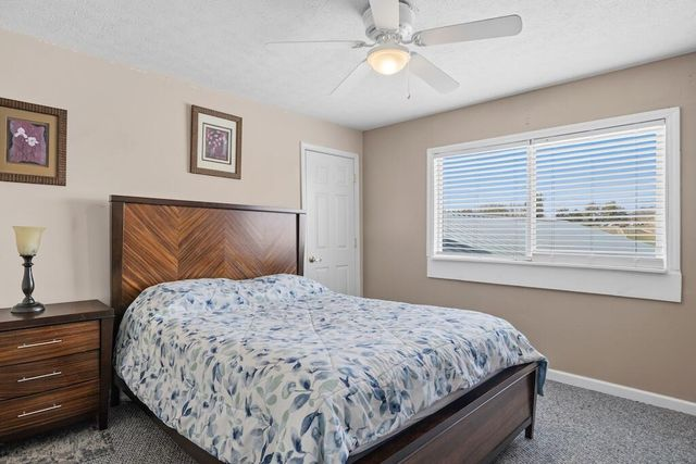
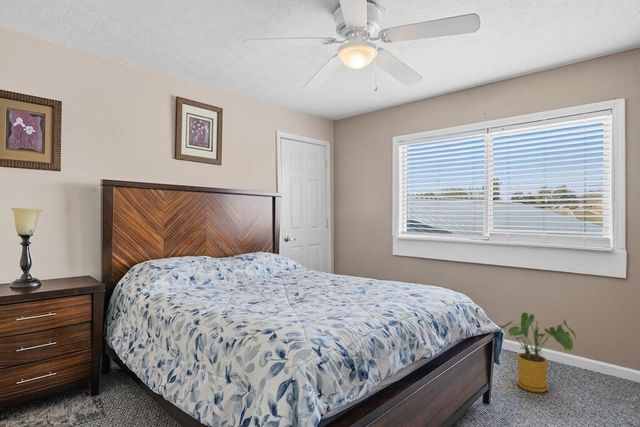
+ house plant [498,311,577,393]
